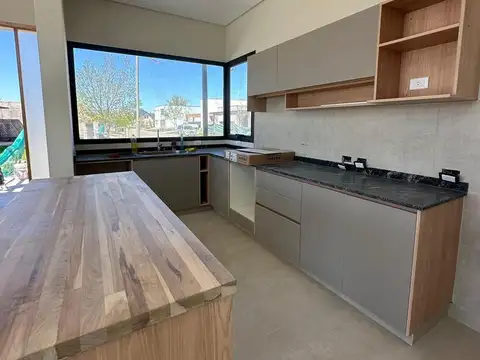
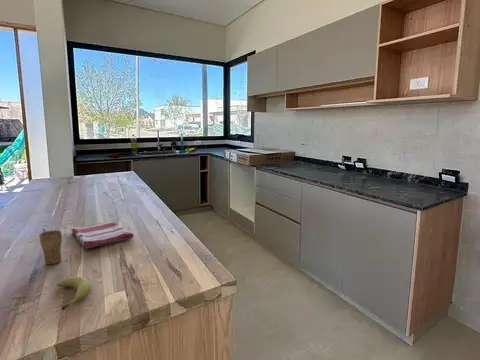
+ dish towel [70,220,135,250]
+ cup [38,227,63,265]
+ fruit [56,275,92,311]
